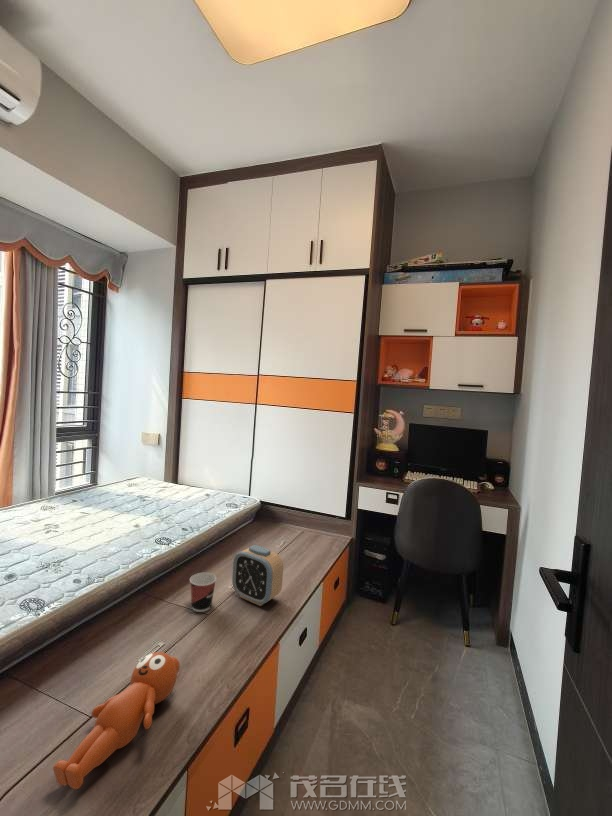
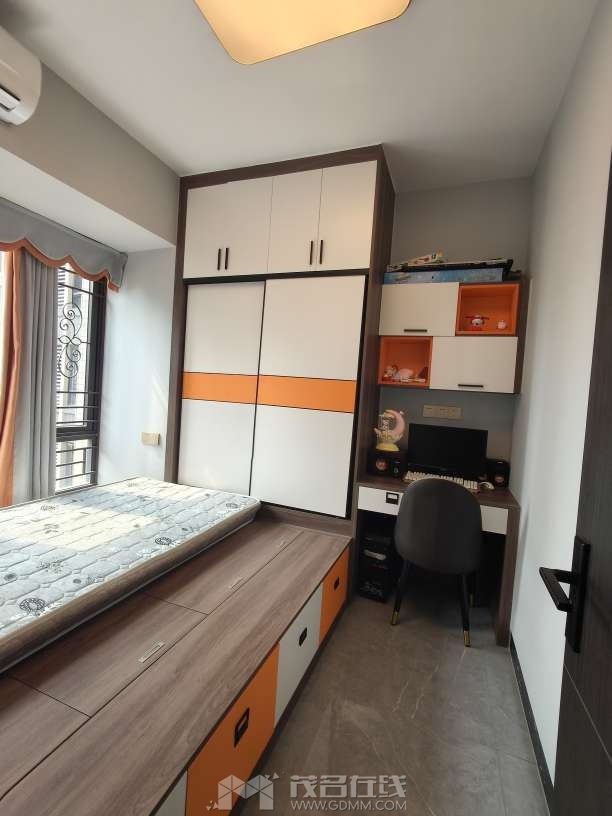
- alarm clock [231,544,284,607]
- cup [189,572,218,613]
- teddy bear [52,651,181,790]
